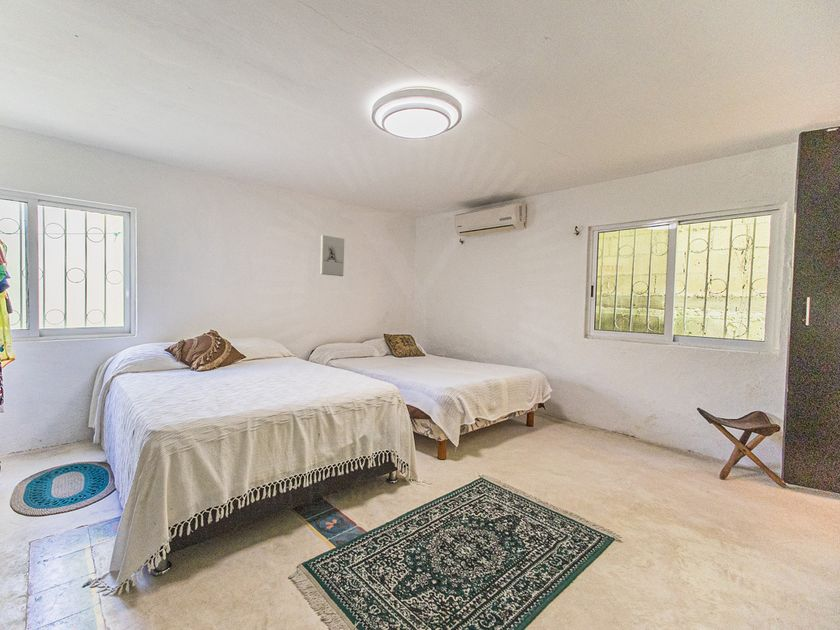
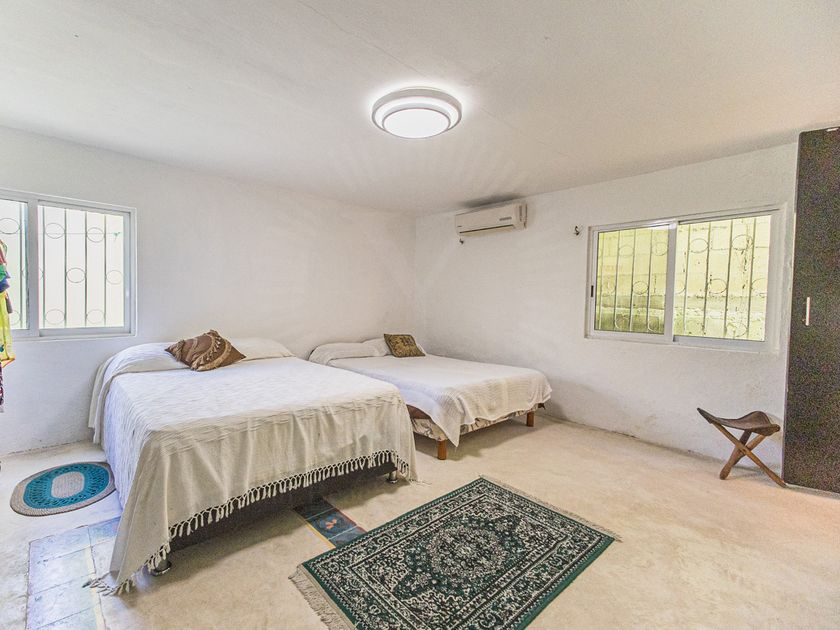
- wall sculpture [319,234,345,277]
